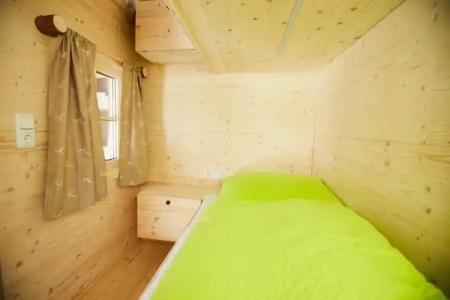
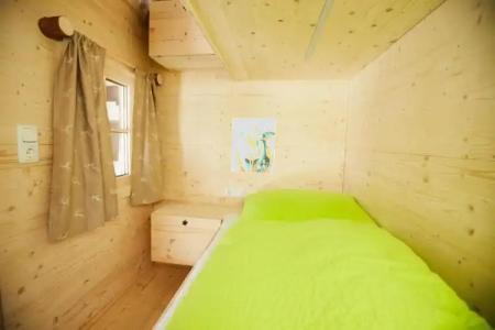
+ wall art [231,118,277,174]
